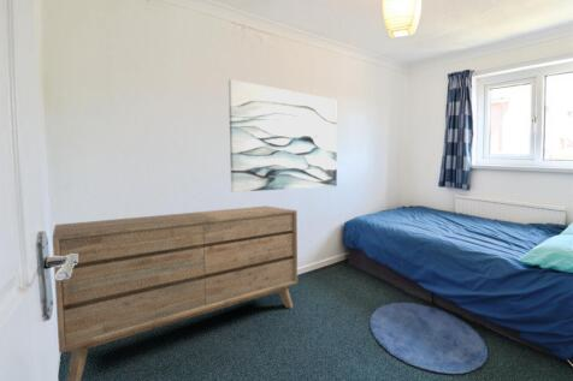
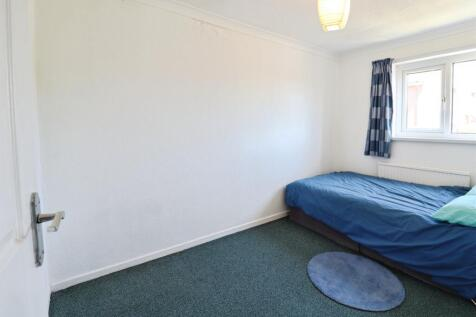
- wall art [228,78,338,194]
- dresser [52,206,299,381]
